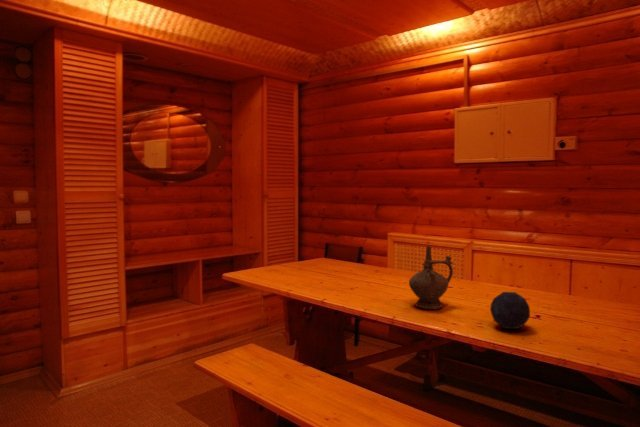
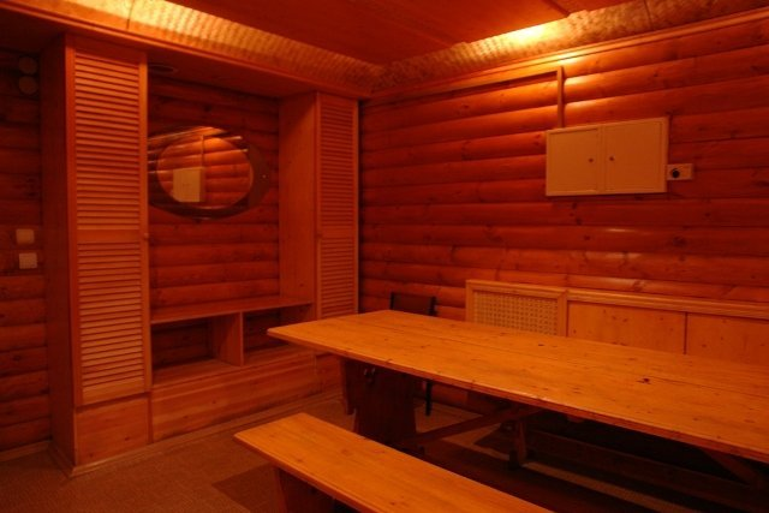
- ceremonial vessel [408,245,454,310]
- decorative orb [489,291,531,330]
